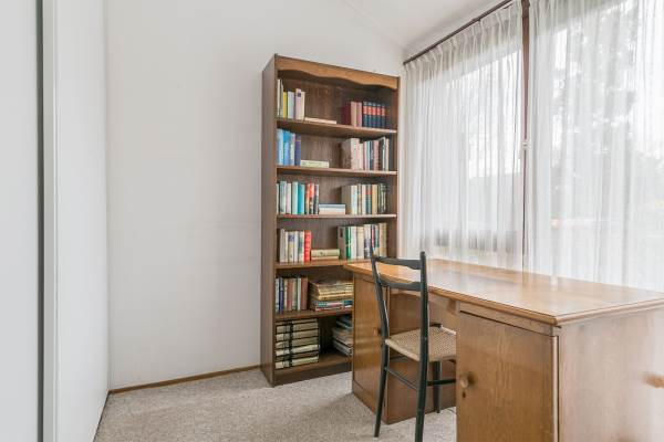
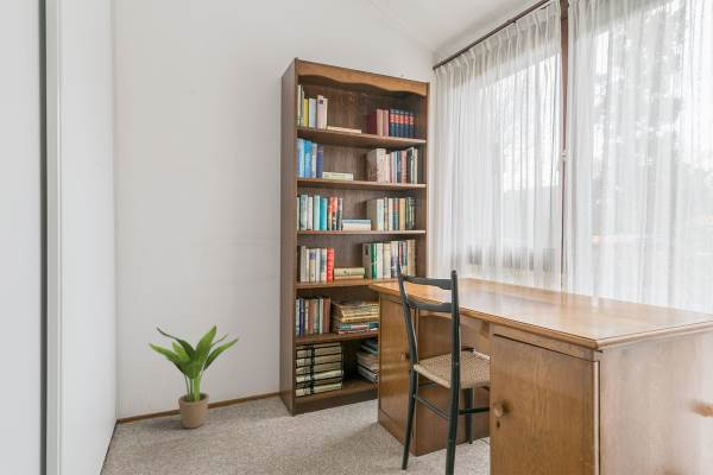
+ potted plant [147,324,240,430]
